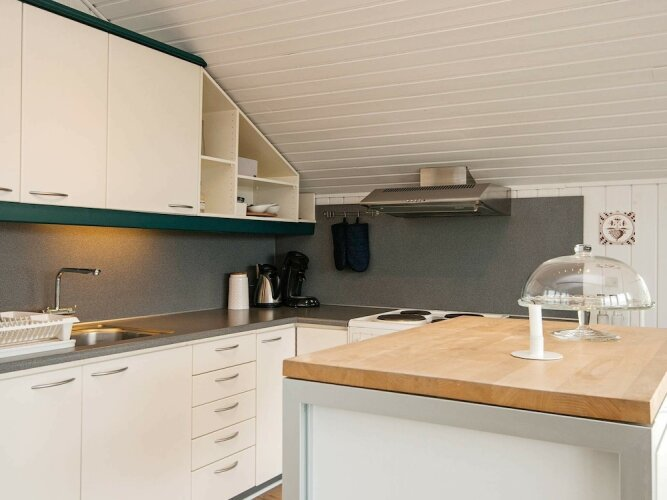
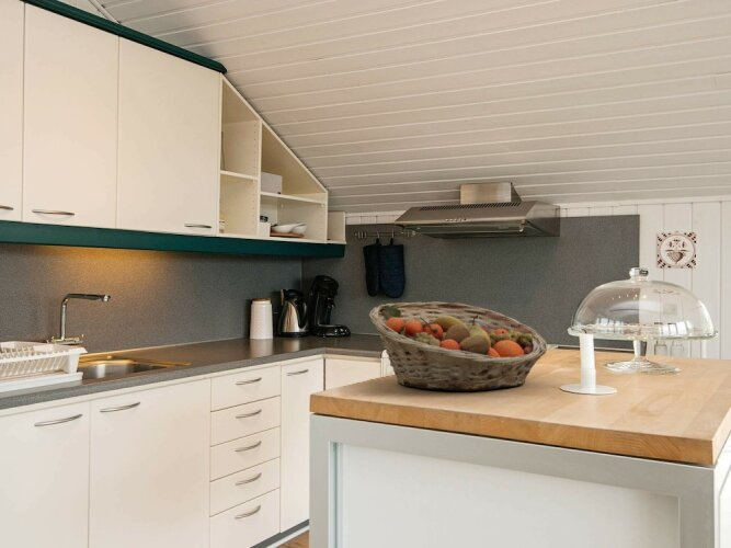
+ fruit basket [368,300,548,392]
